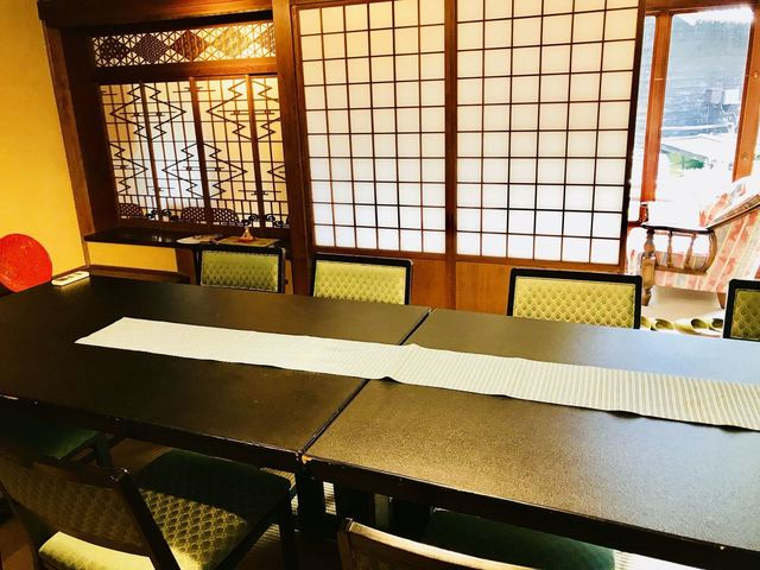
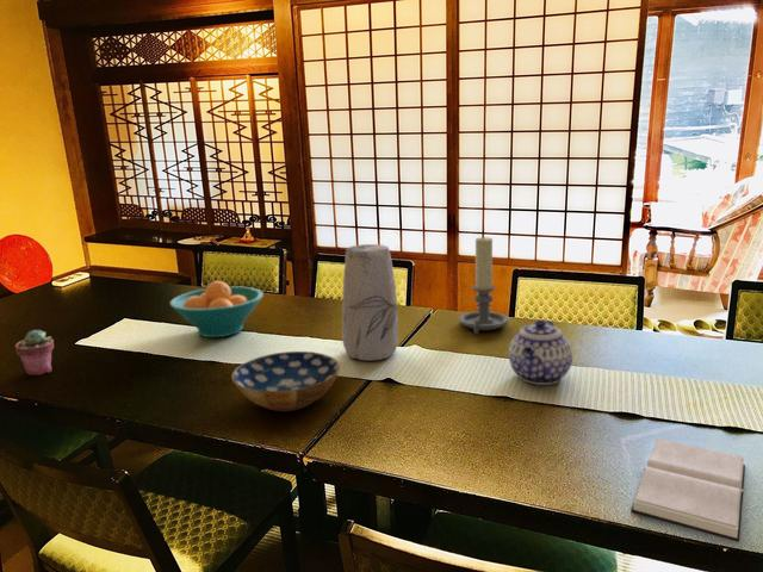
+ fruit bowl [169,280,265,338]
+ bowl [230,350,341,412]
+ vase [341,243,399,362]
+ potted succulent [14,329,55,377]
+ candle holder [458,236,510,336]
+ teapot [508,318,573,386]
+ hardback book [629,437,746,543]
